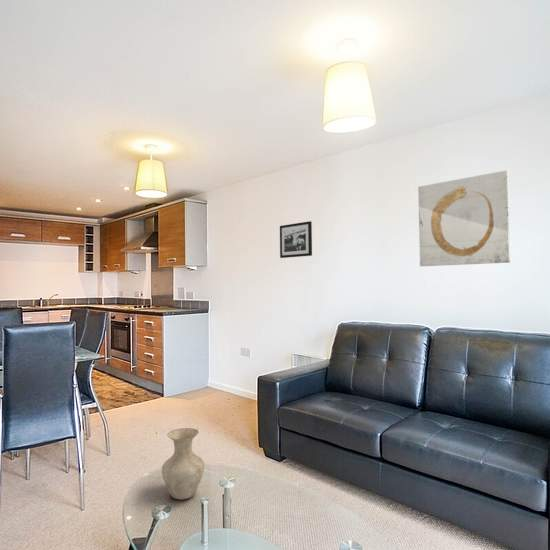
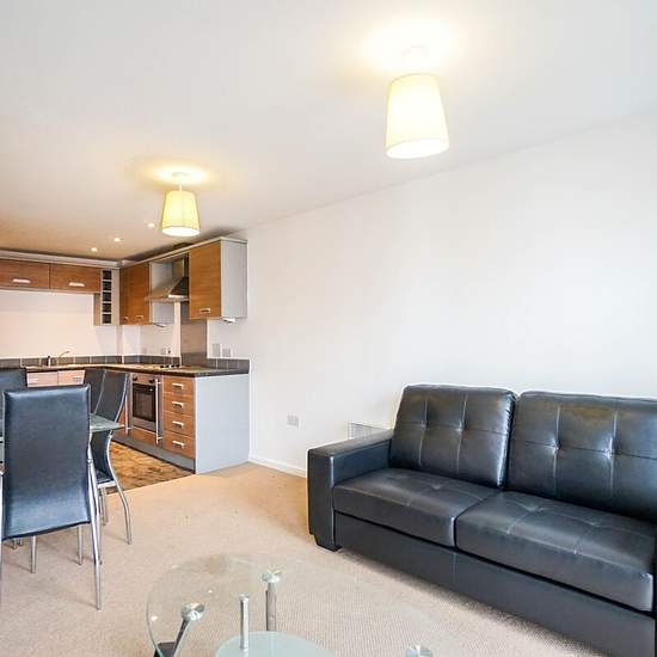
- picture frame [279,220,313,259]
- vase [161,427,205,500]
- wall art [417,169,512,267]
